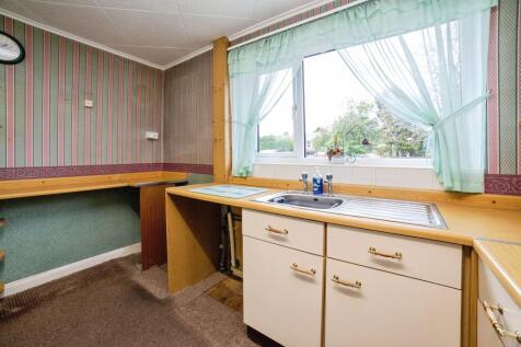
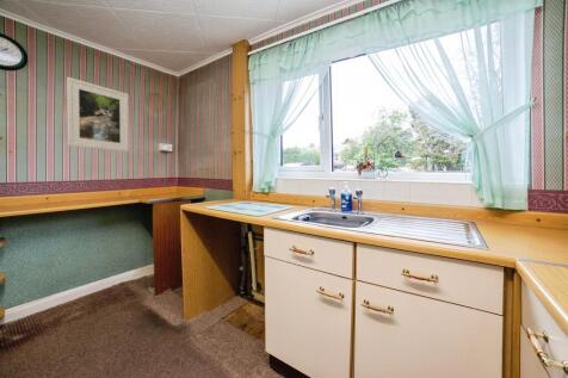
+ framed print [66,76,130,153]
